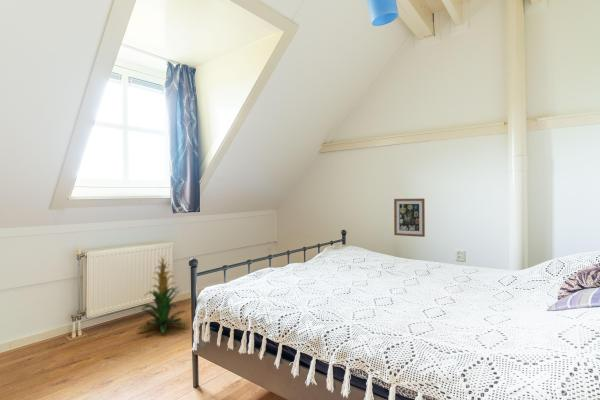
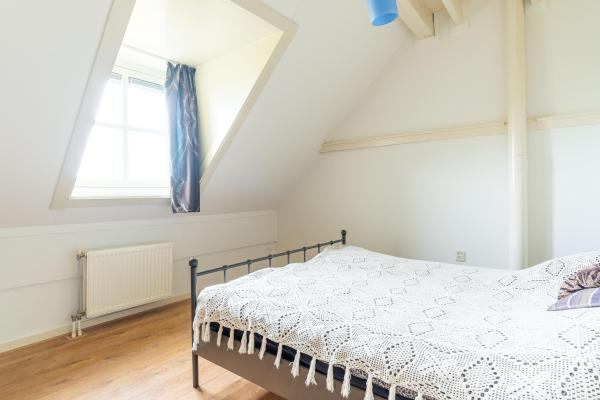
- indoor plant [136,254,187,334]
- wall art [393,198,426,238]
